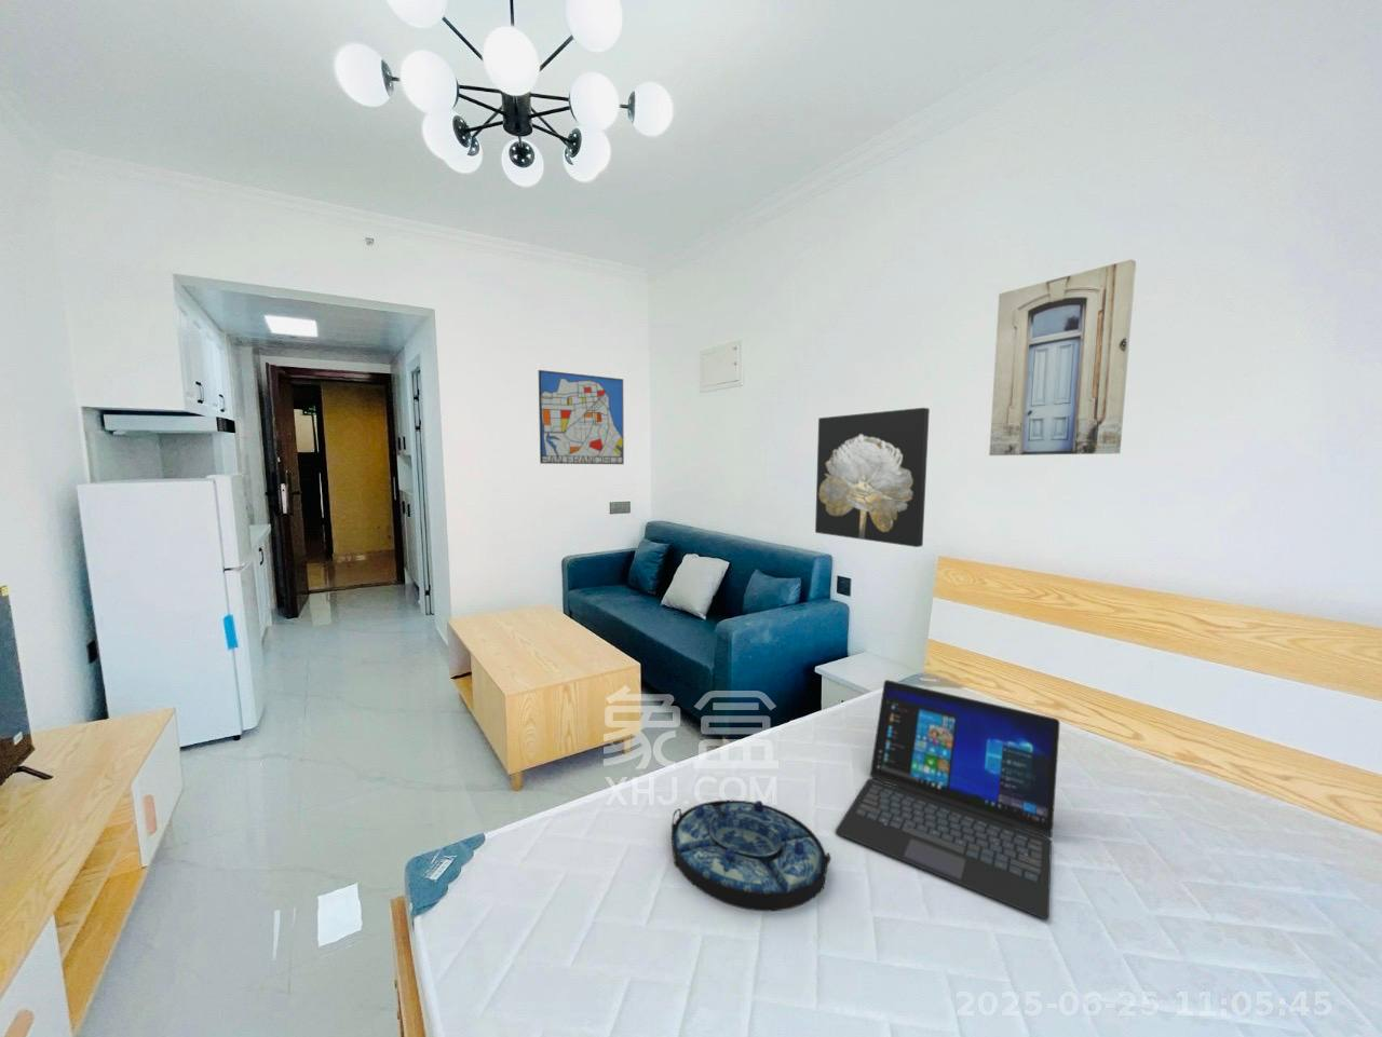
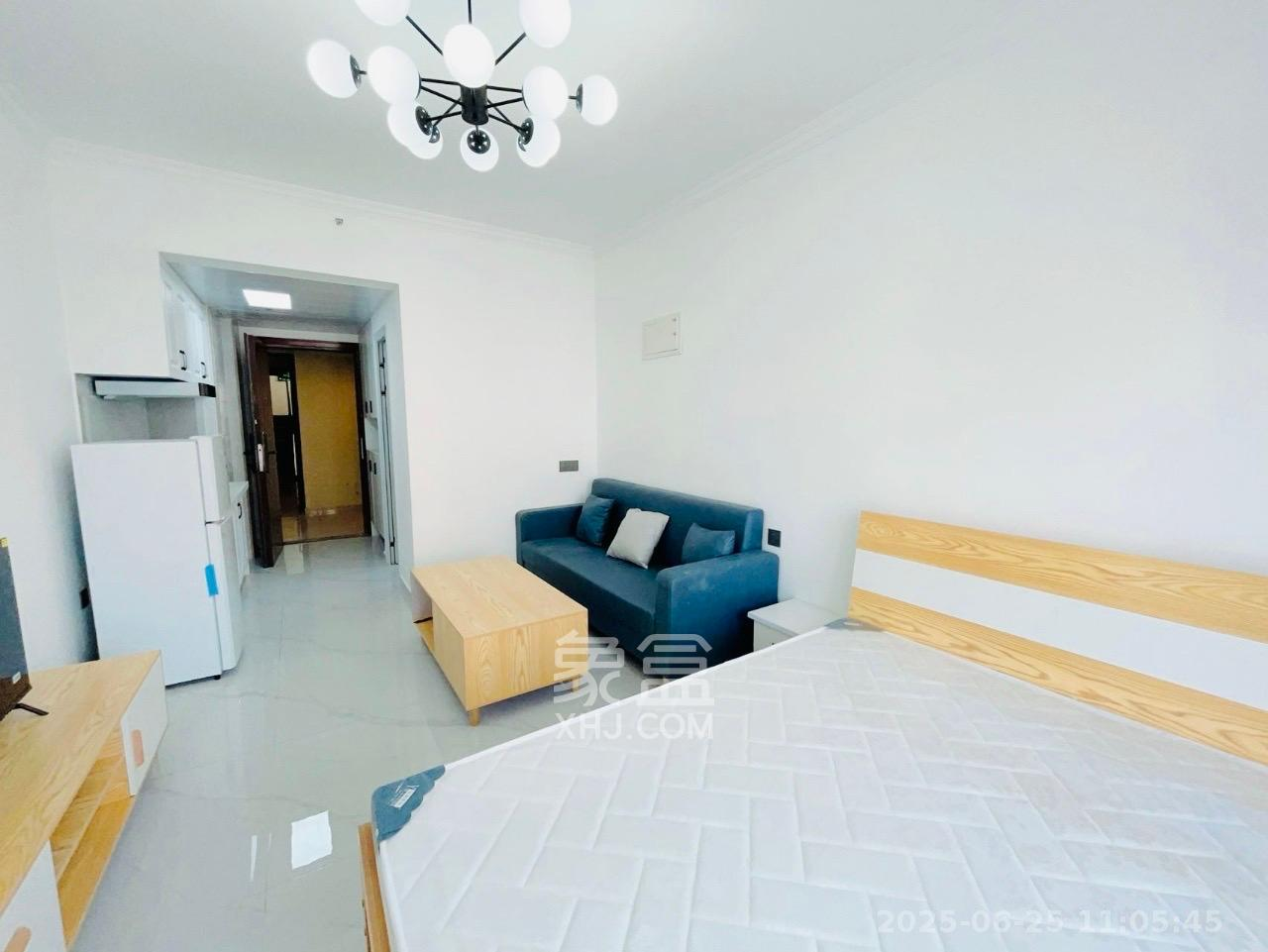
- wall art [537,369,626,465]
- serving tray [670,800,832,912]
- wall art [987,258,1137,456]
- laptop [835,679,1062,920]
- wall art [814,406,931,548]
